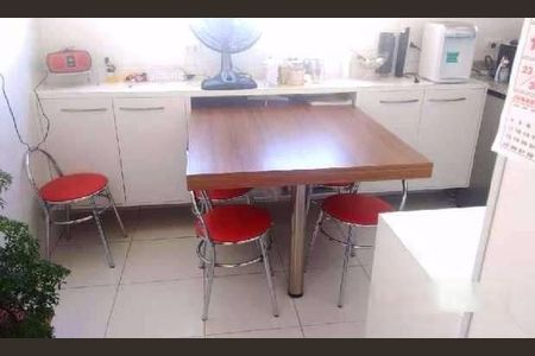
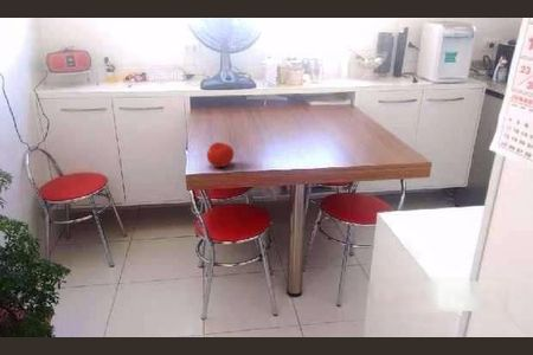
+ fruit [206,141,236,168]
